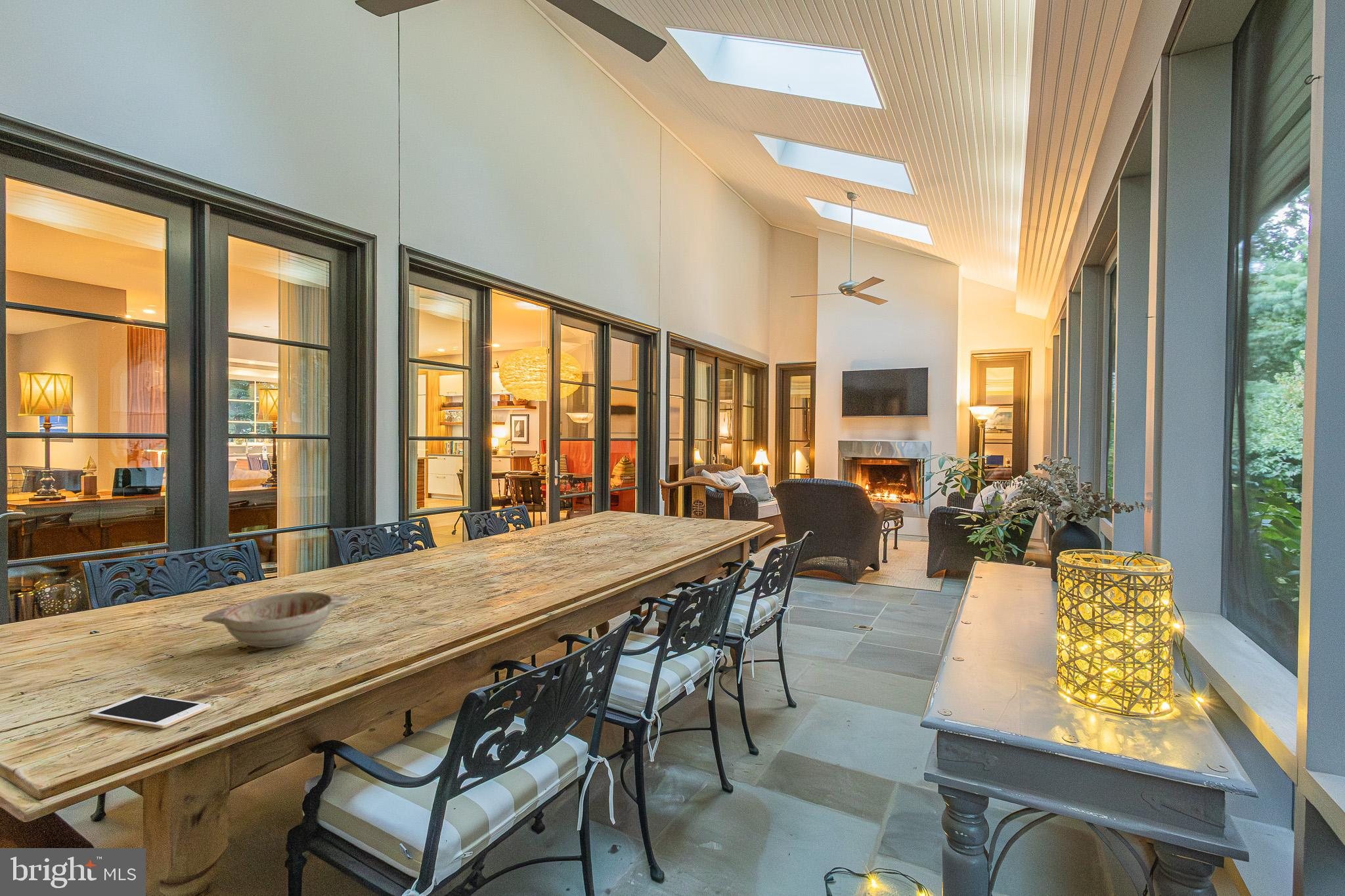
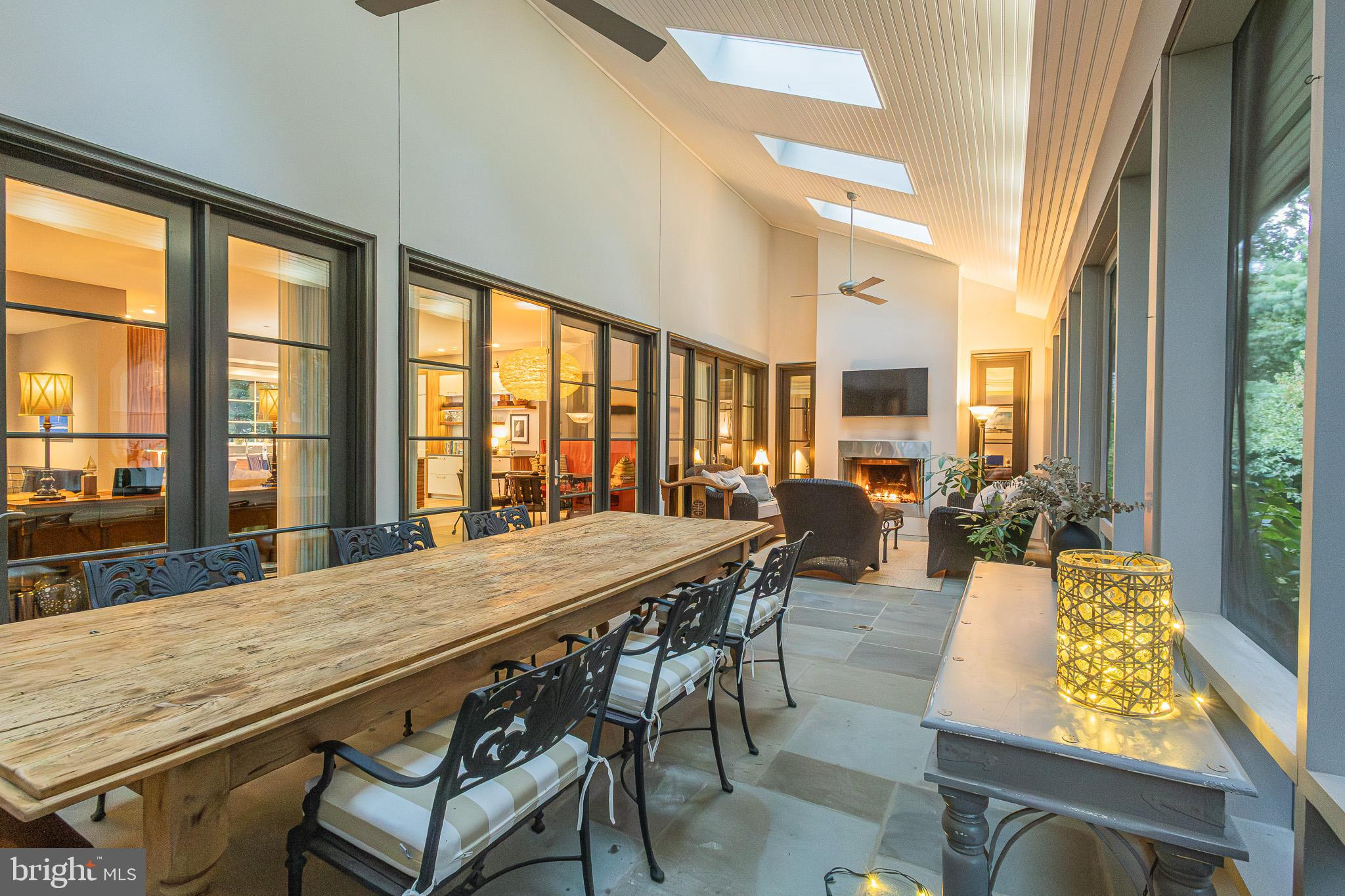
- decorative bowl [201,591,352,649]
- cell phone [88,694,211,729]
